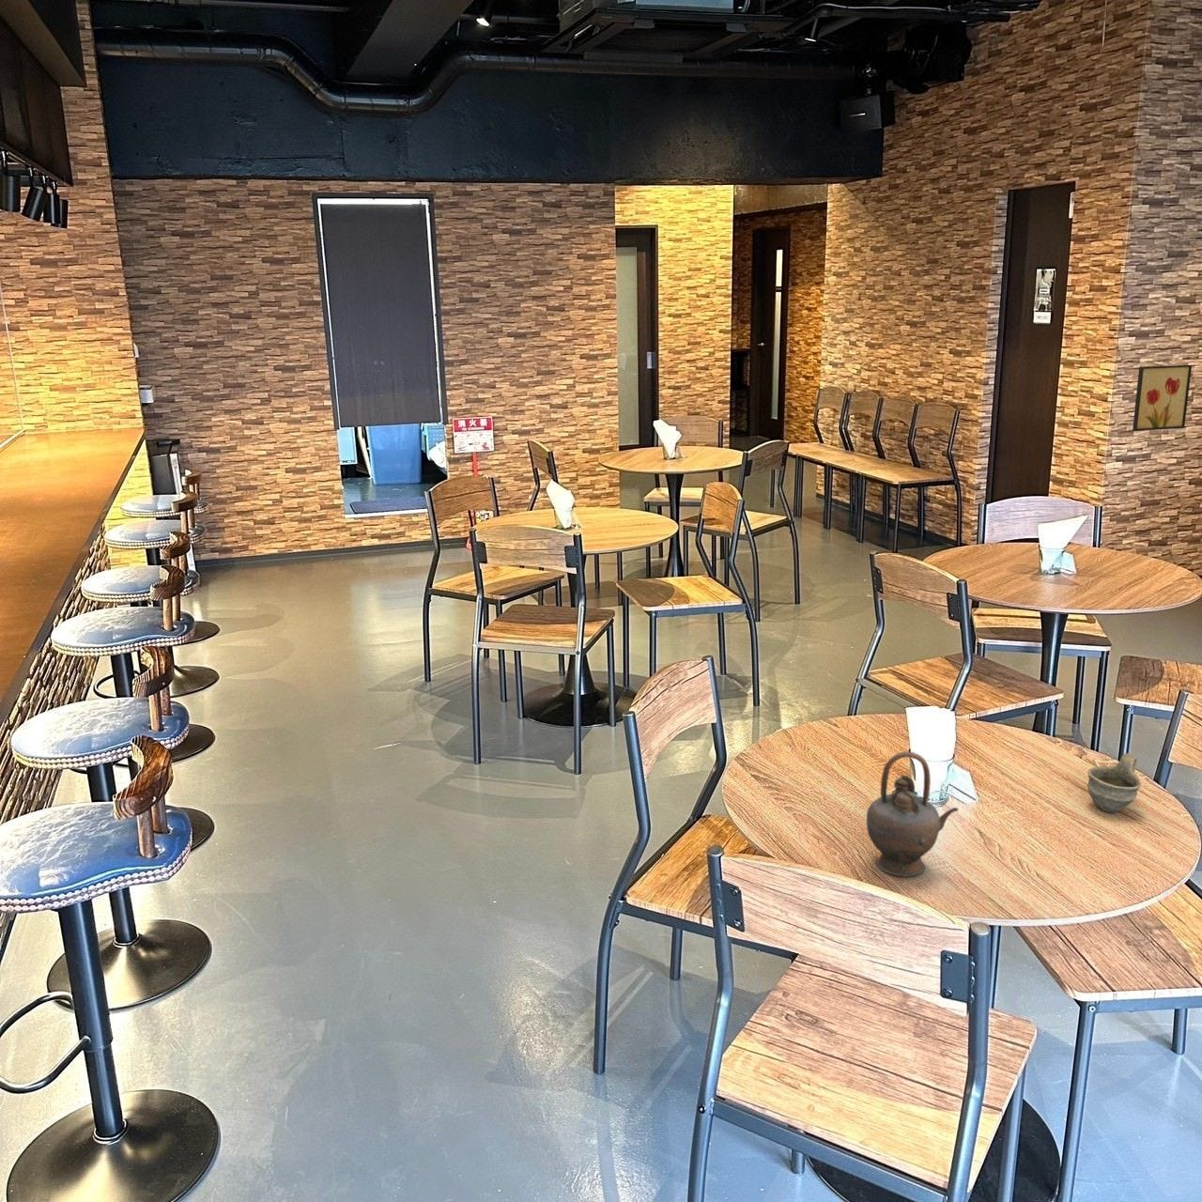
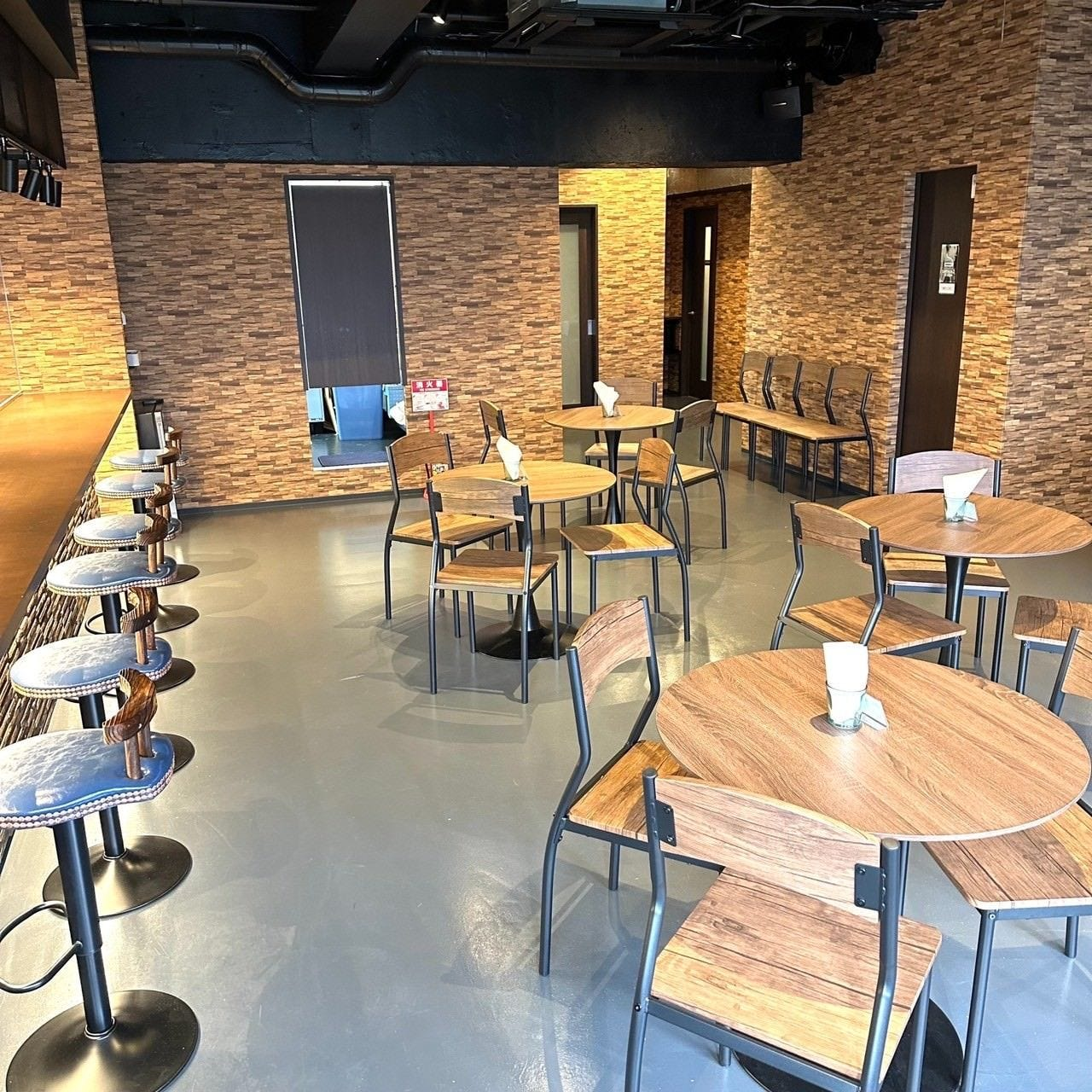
- cup [1086,752,1141,815]
- wall art [1132,364,1192,431]
- teapot [866,752,959,878]
